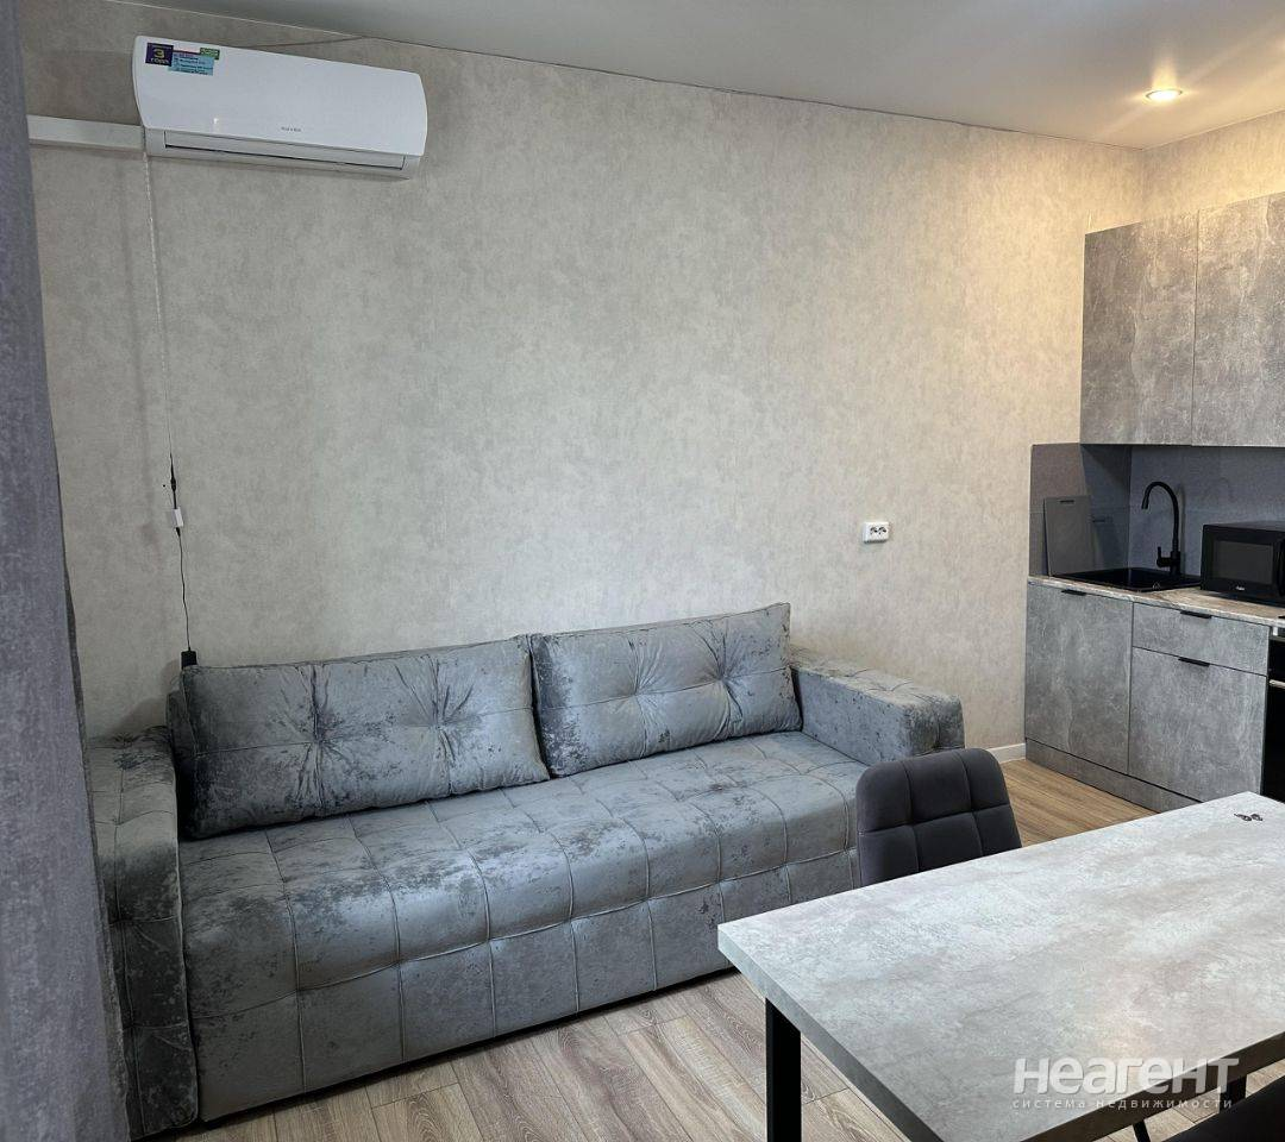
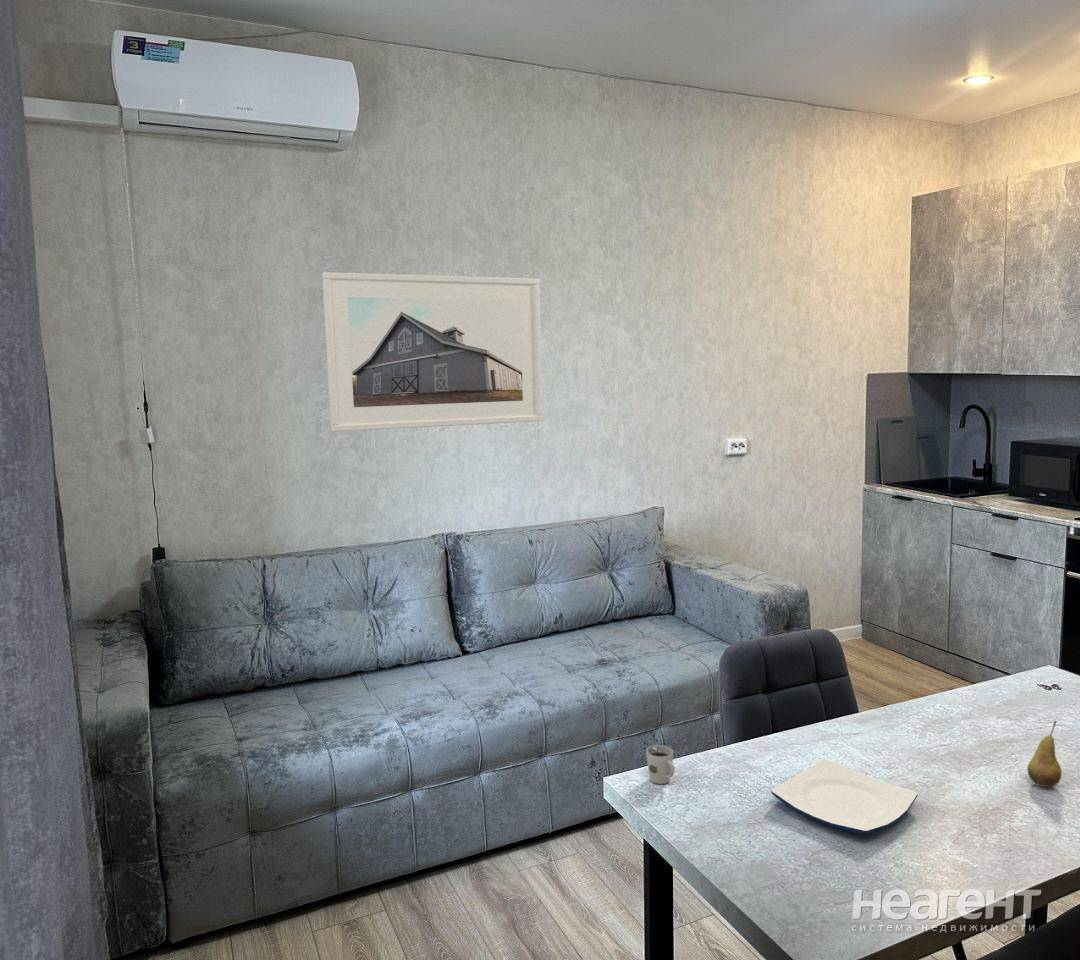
+ plate [770,758,919,836]
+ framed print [321,271,544,433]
+ cup [645,744,676,785]
+ fruit [1026,720,1062,788]
